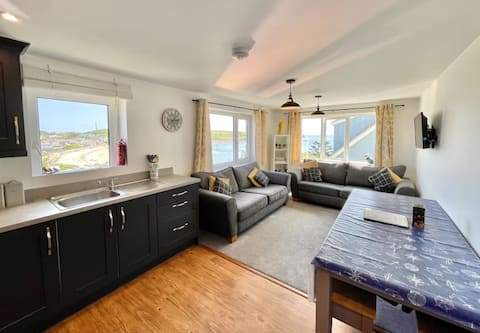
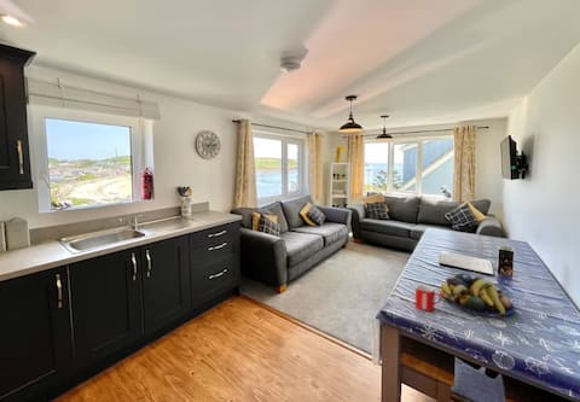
+ fruit bowl [439,272,516,317]
+ mug [414,284,442,313]
